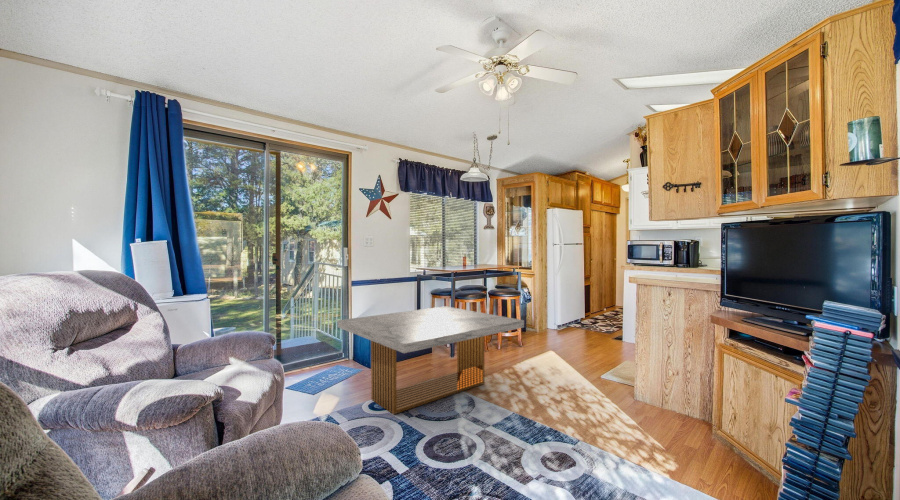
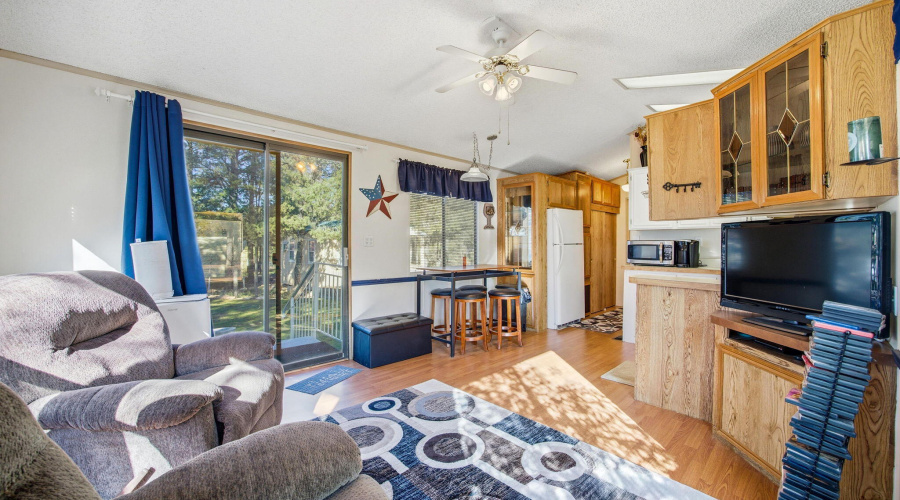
- coffee table [337,305,525,415]
